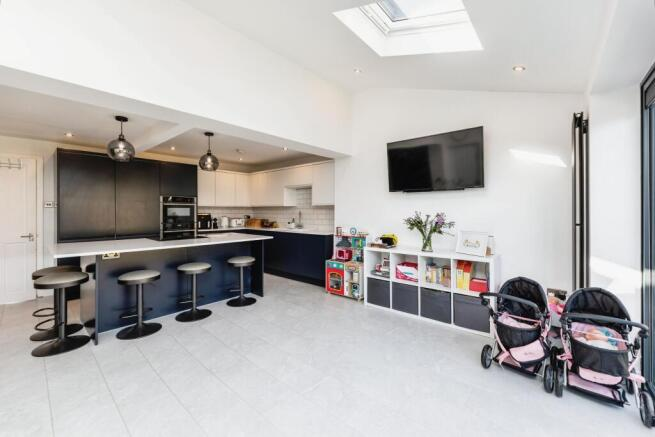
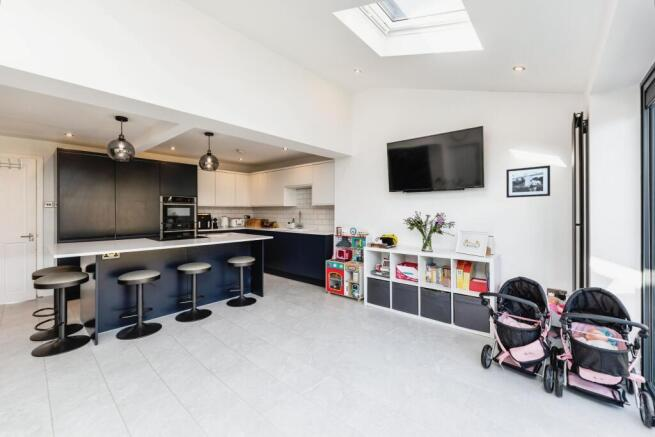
+ picture frame [505,164,551,199]
